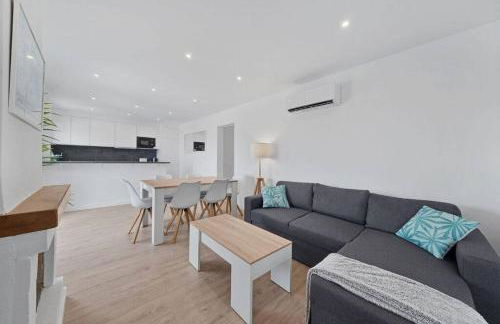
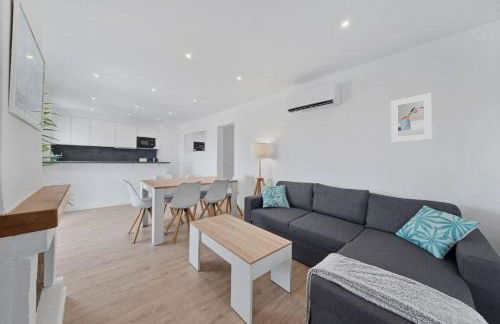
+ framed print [390,92,433,143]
